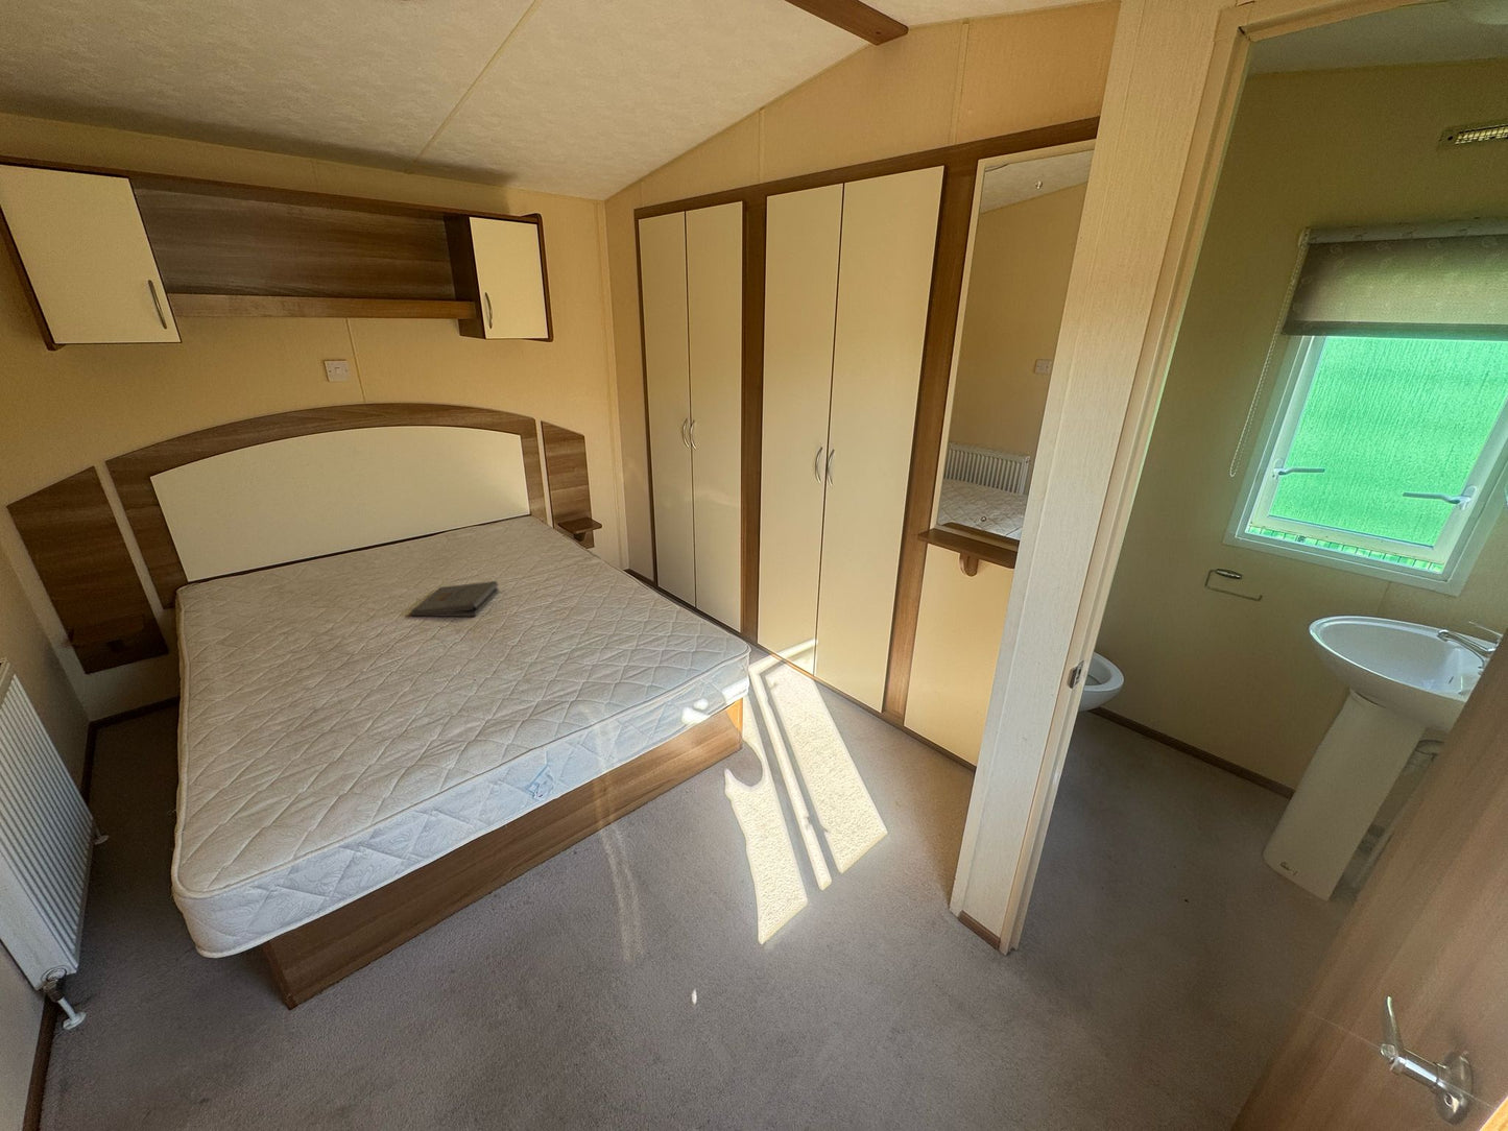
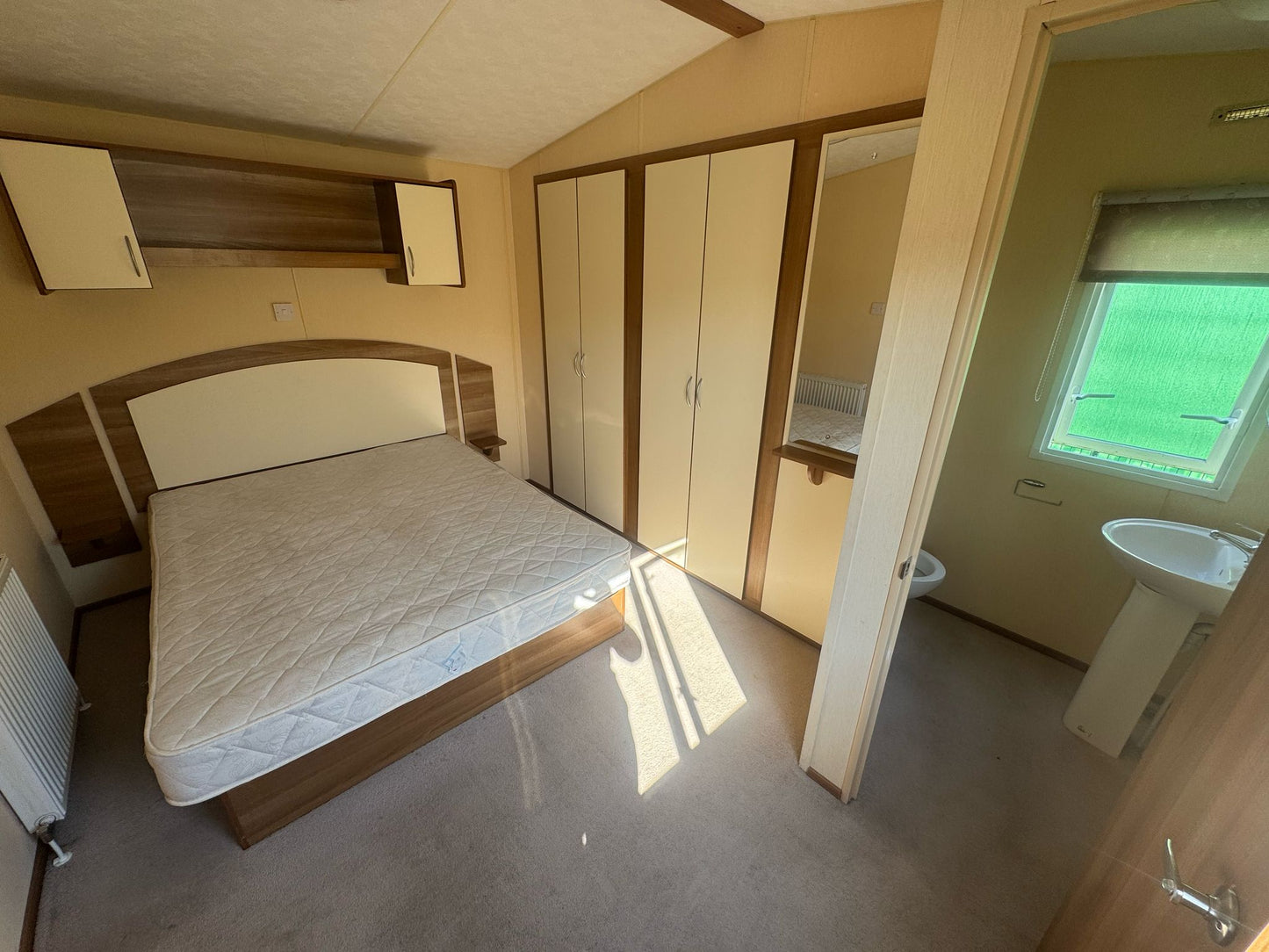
- pizza box [410,580,500,618]
